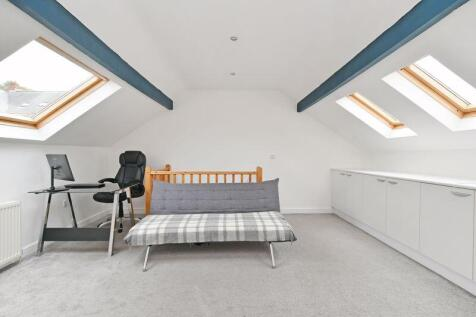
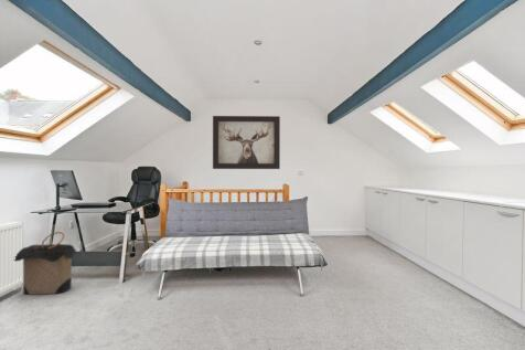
+ wall art [212,115,281,170]
+ laundry hamper [13,231,77,296]
